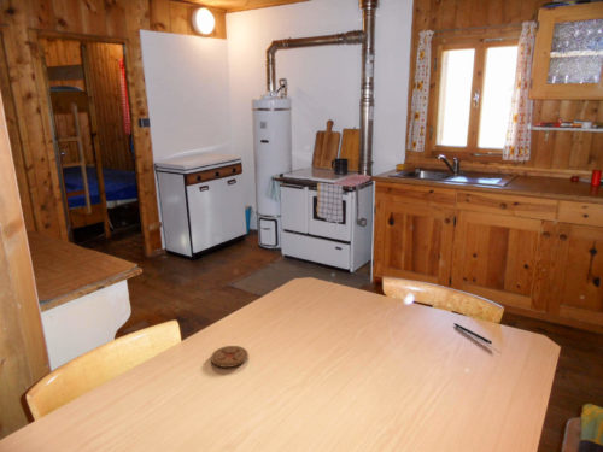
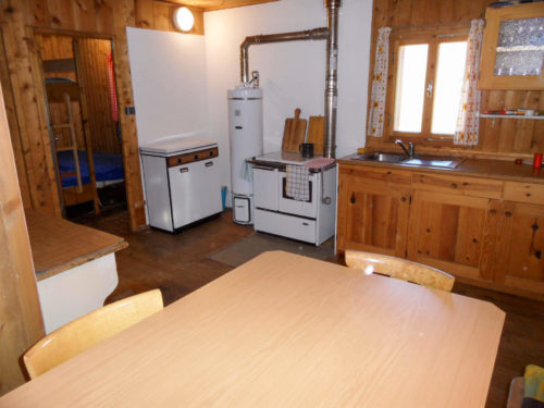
- pen [452,322,493,345]
- coaster [210,345,250,369]
